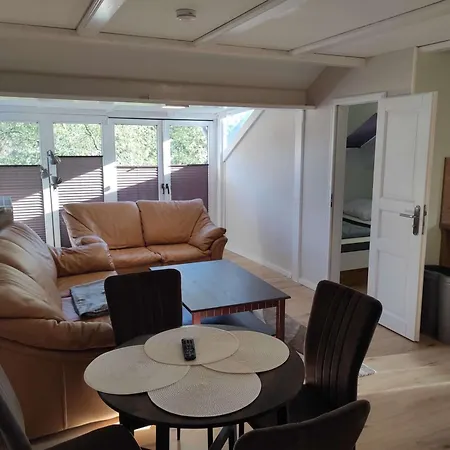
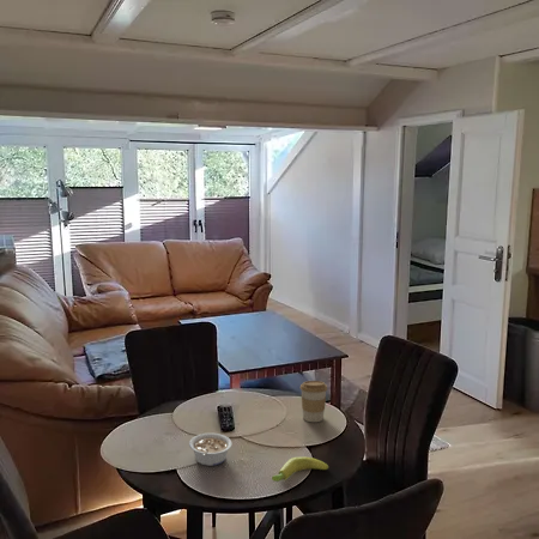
+ banana [271,456,329,483]
+ legume [188,432,232,467]
+ coffee cup [299,380,328,423]
